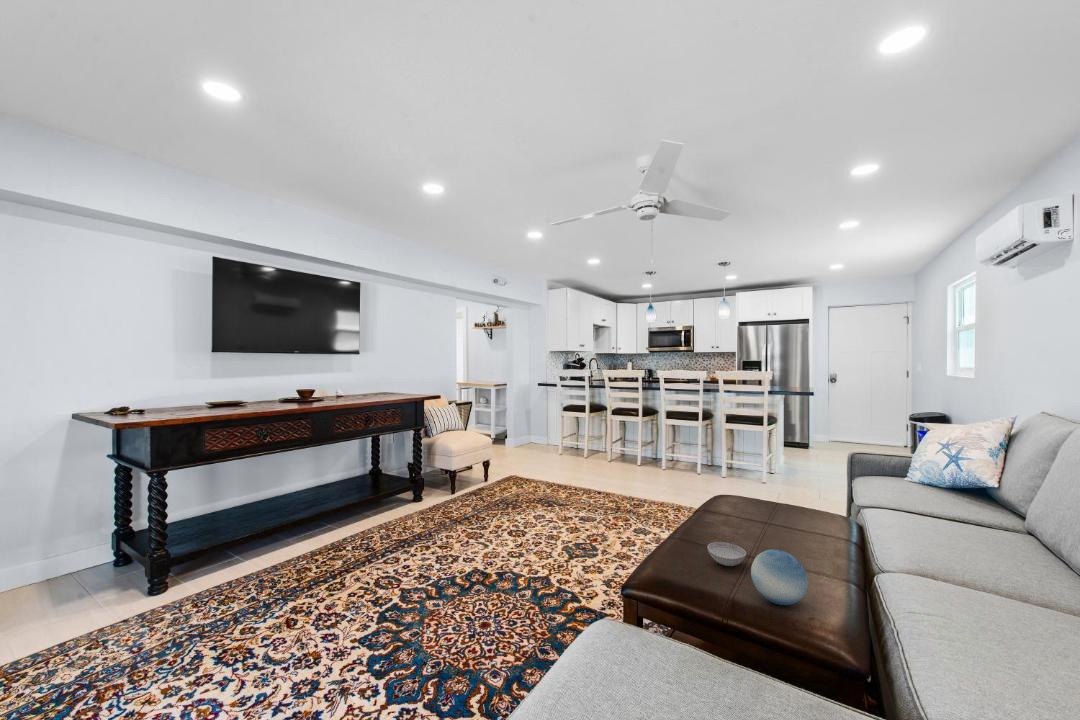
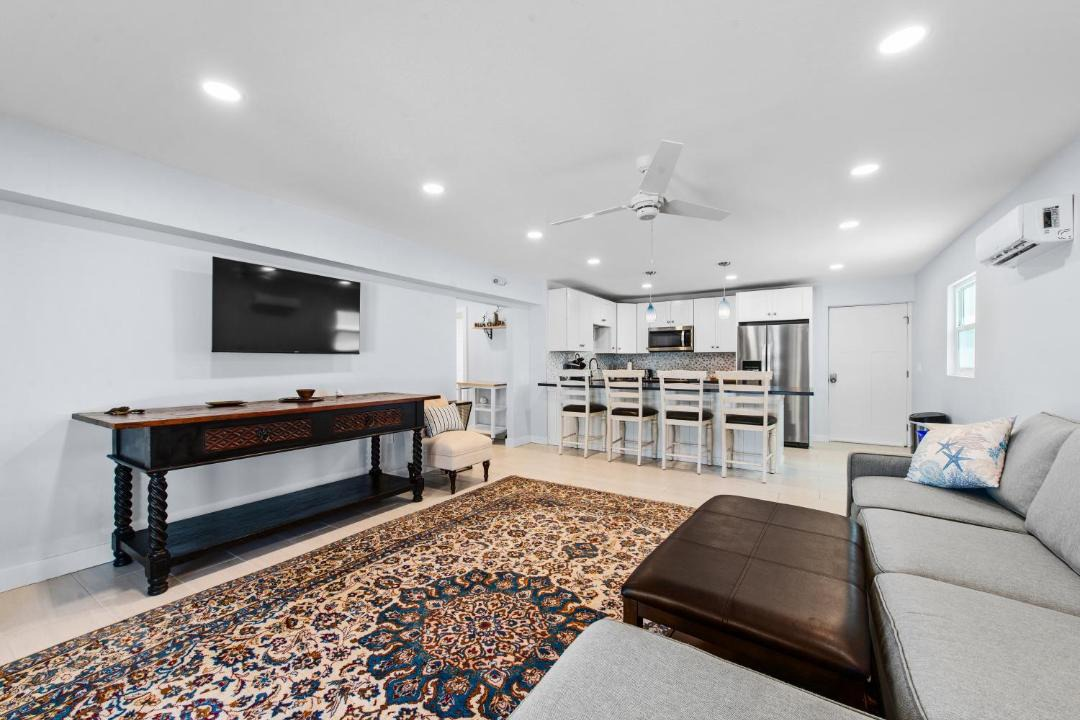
- bowl [707,541,747,567]
- decorative ball [750,549,809,606]
